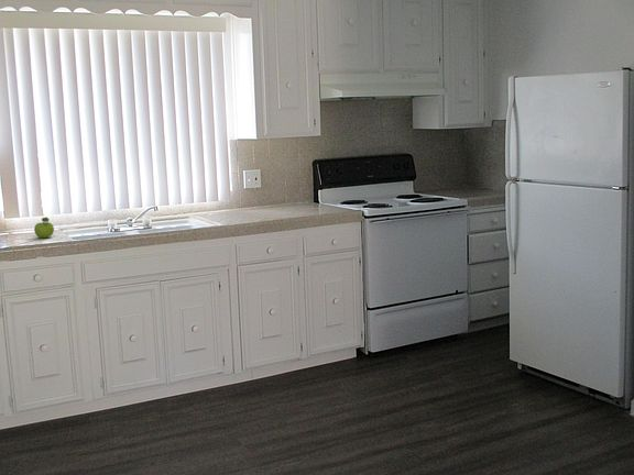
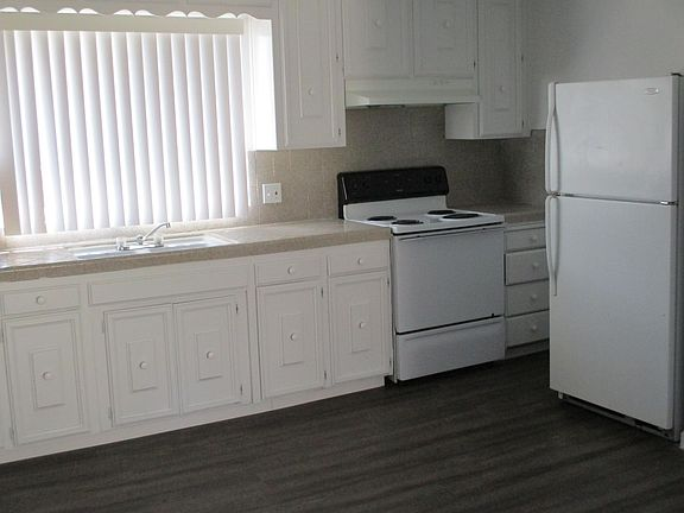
- fruit [33,217,55,239]
